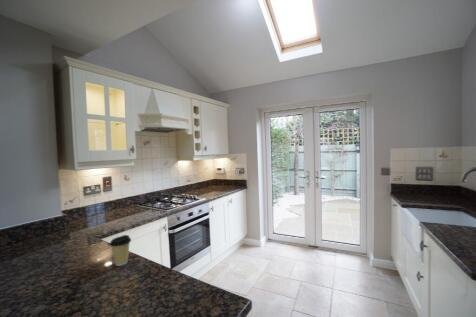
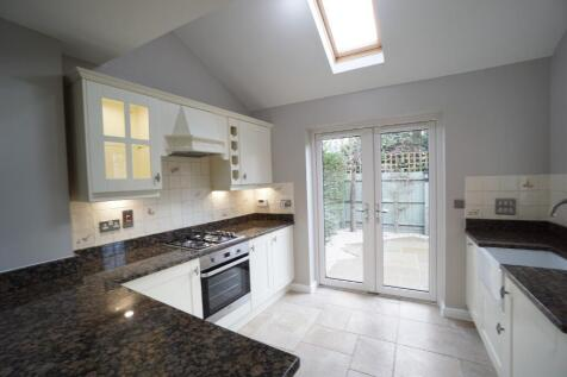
- coffee cup [109,234,132,267]
